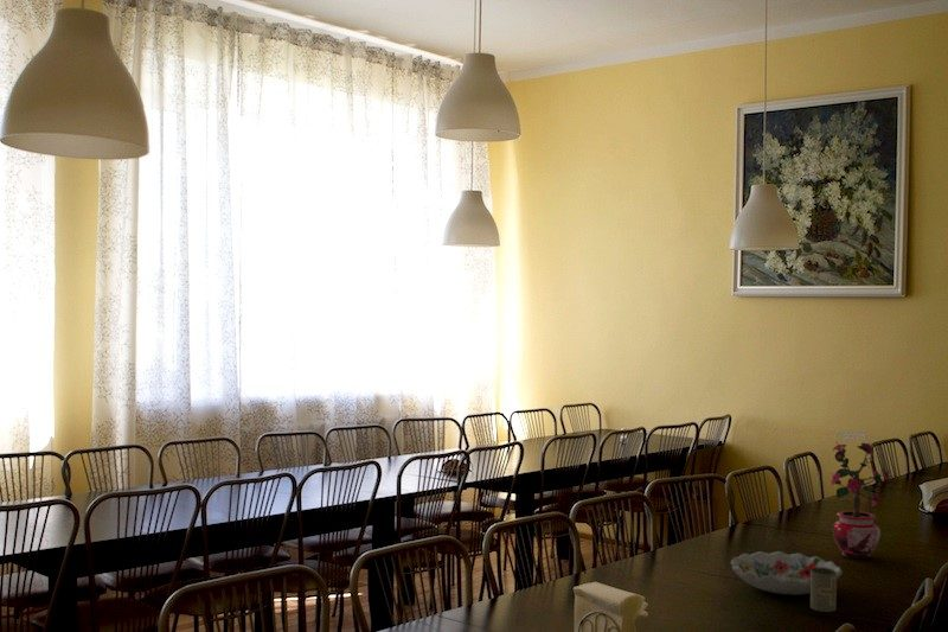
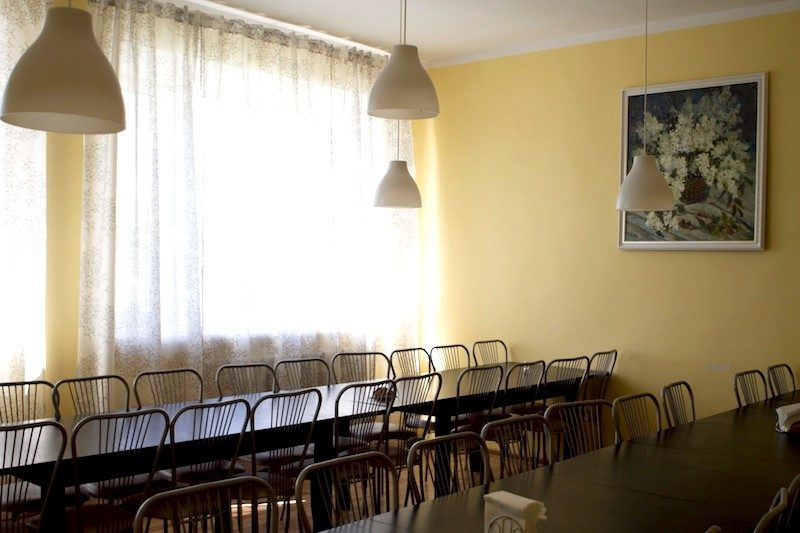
- decorative bowl [730,550,844,596]
- bottle [809,568,838,613]
- potted plant [831,440,895,560]
